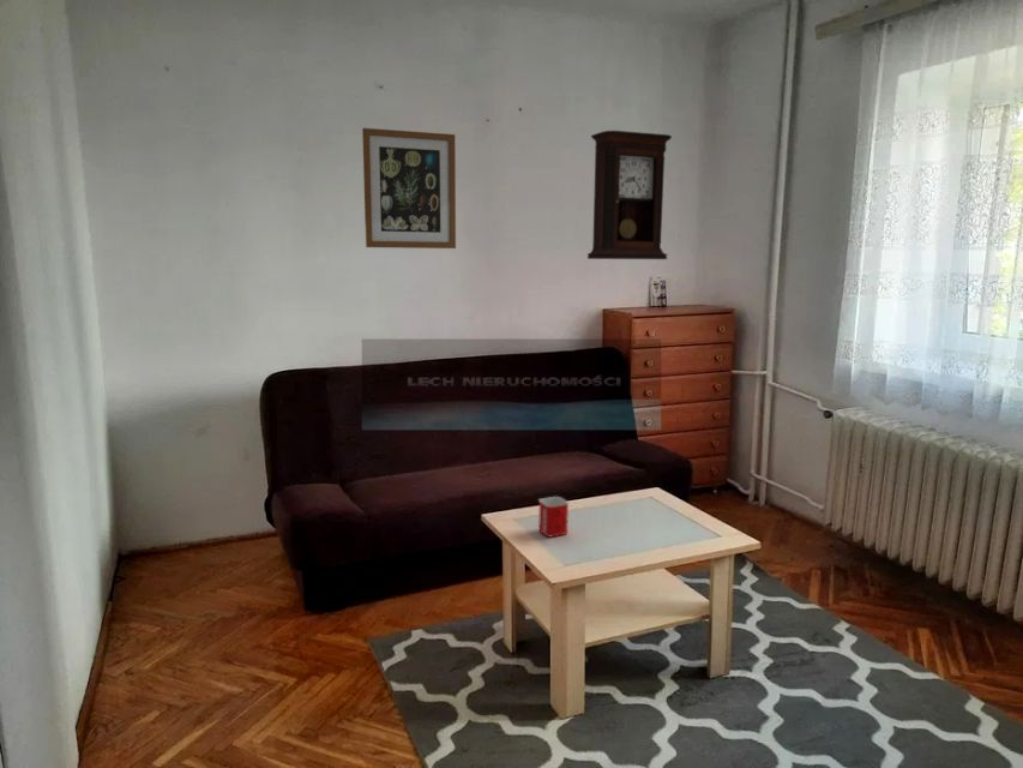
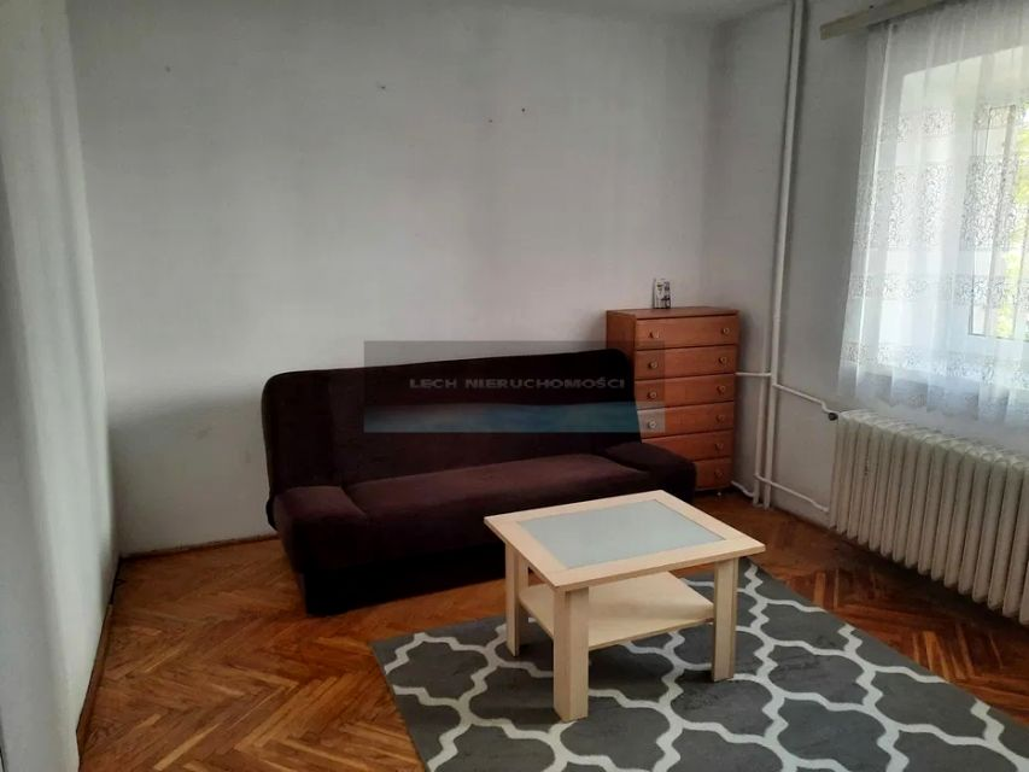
- pendulum clock [586,130,673,260]
- wall art [361,127,457,250]
- mug [537,496,570,538]
